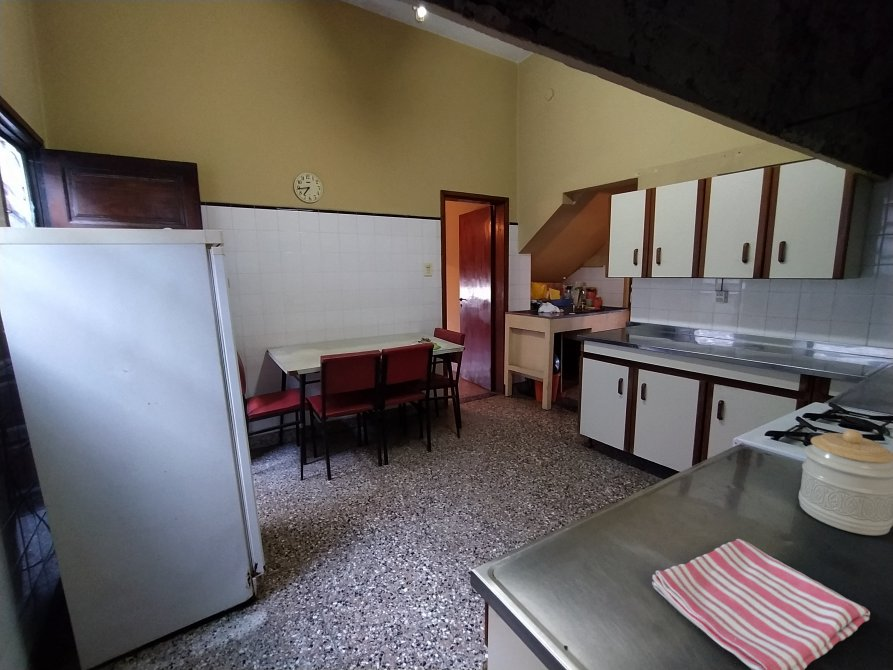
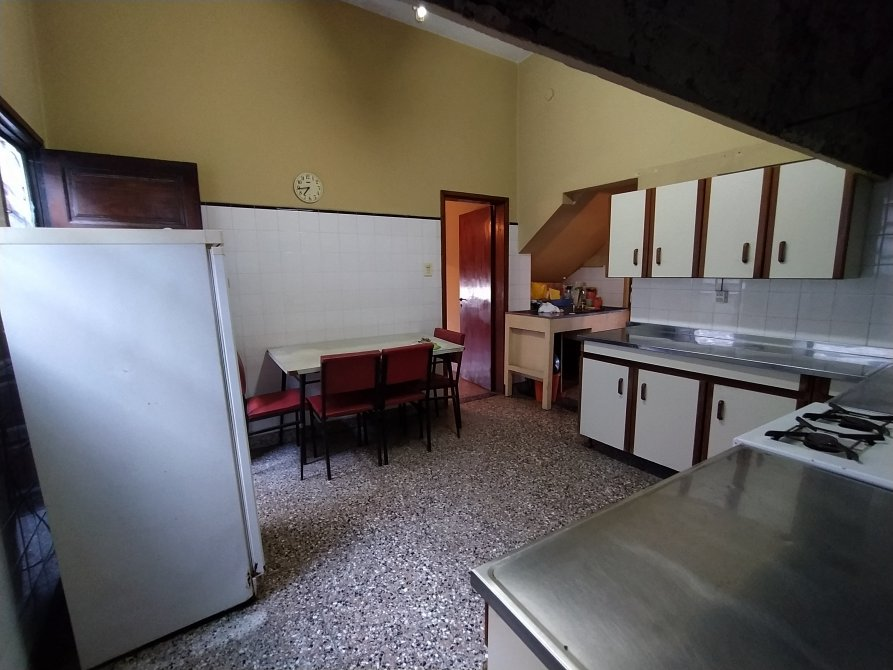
- dish towel [651,538,871,670]
- jar [797,429,893,536]
